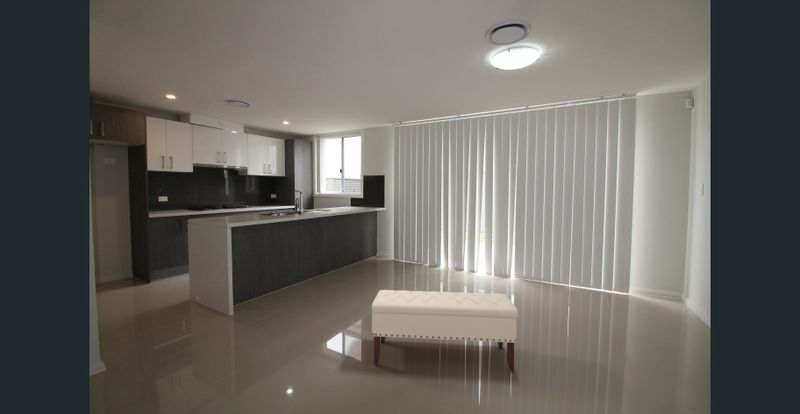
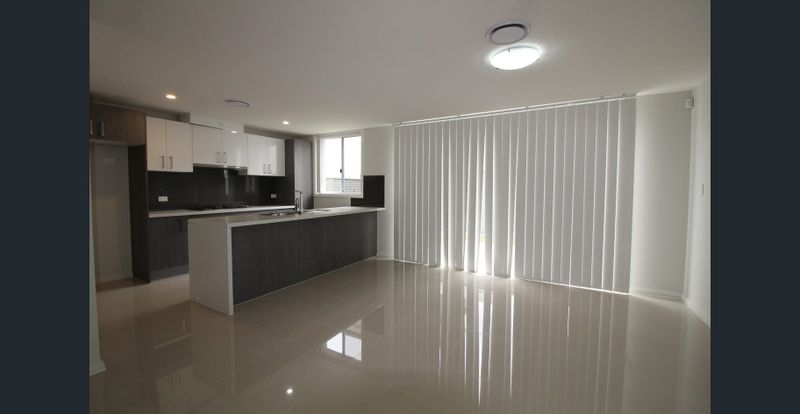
- bench [370,289,519,373]
